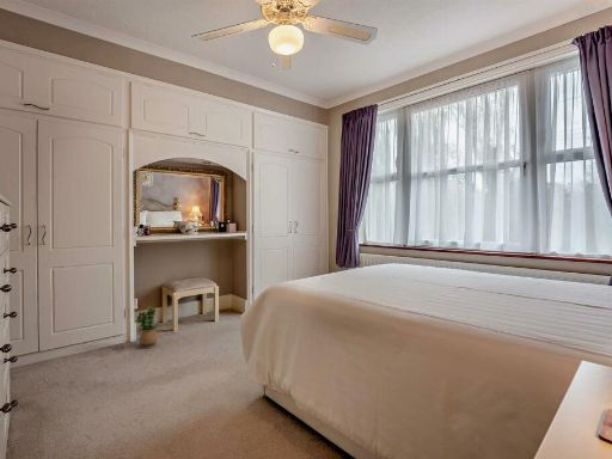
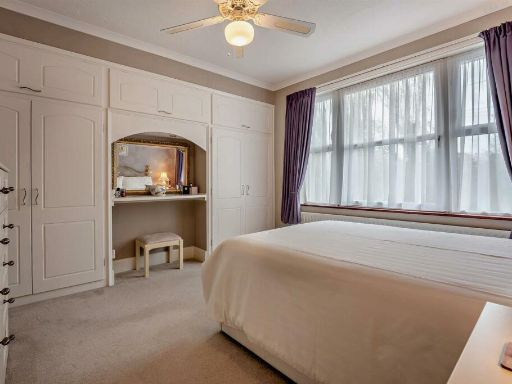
- potted plant [134,306,159,349]
